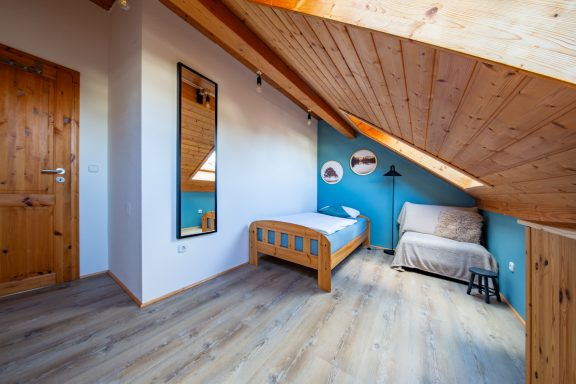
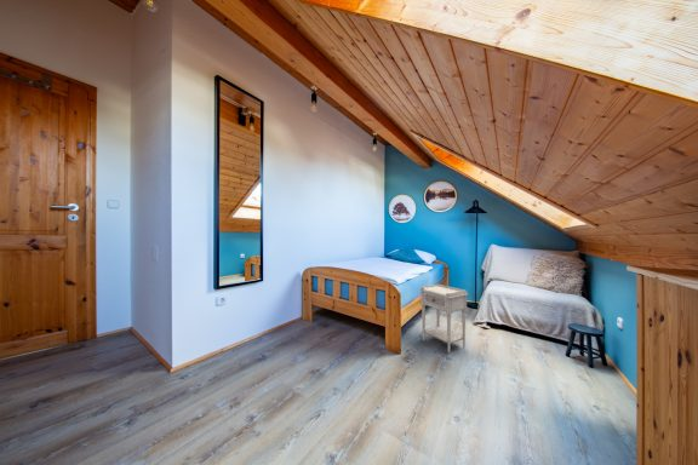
+ nightstand [418,283,469,355]
